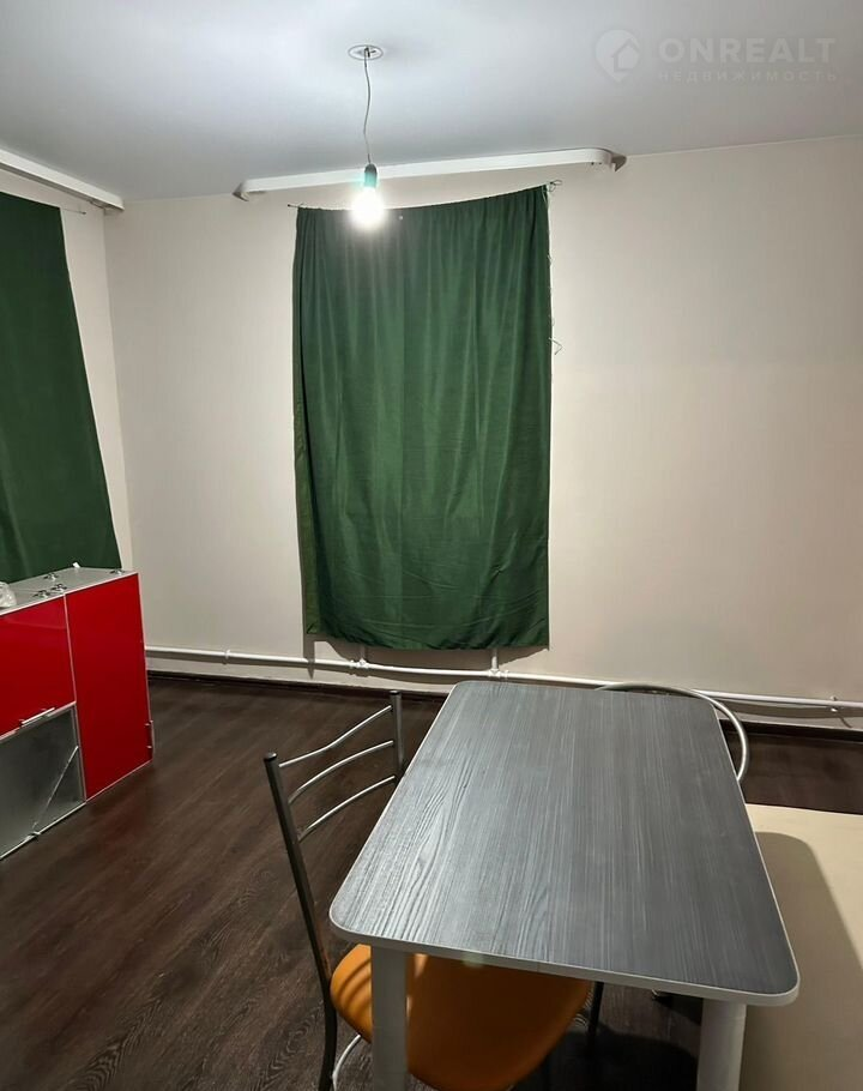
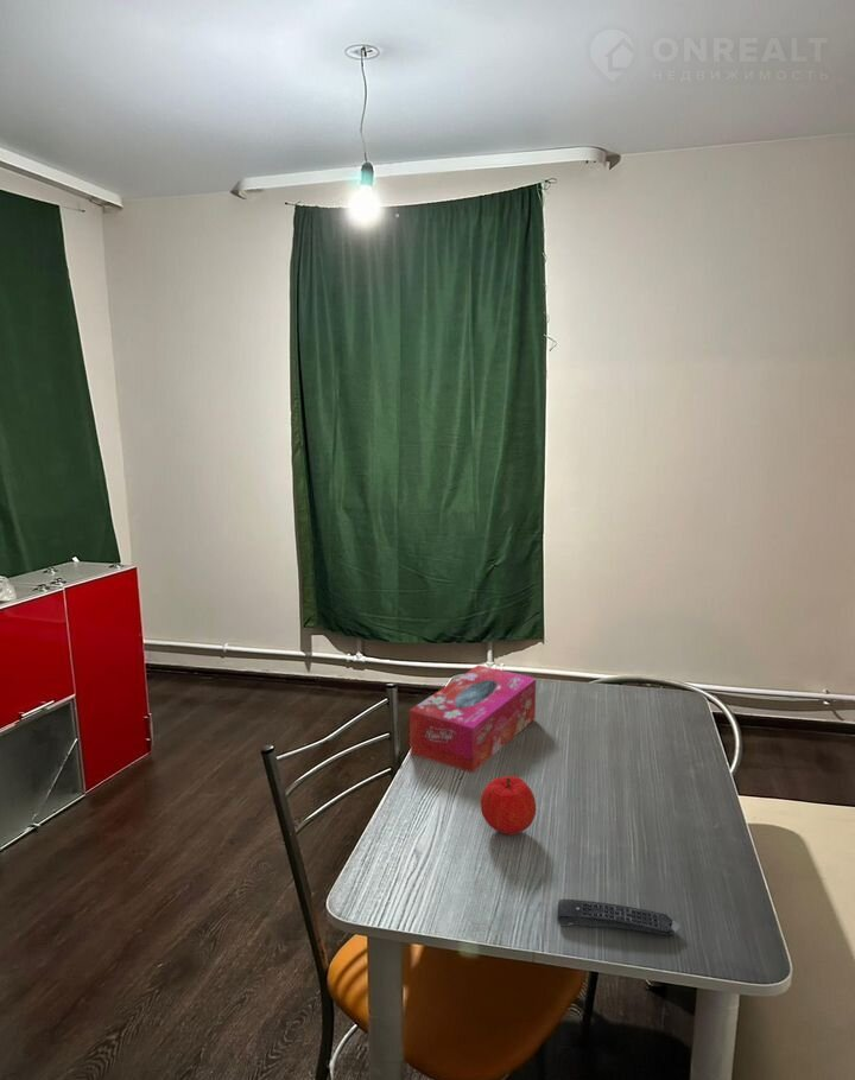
+ remote control [556,897,680,936]
+ fruit [480,775,537,837]
+ tissue box [408,663,537,774]
